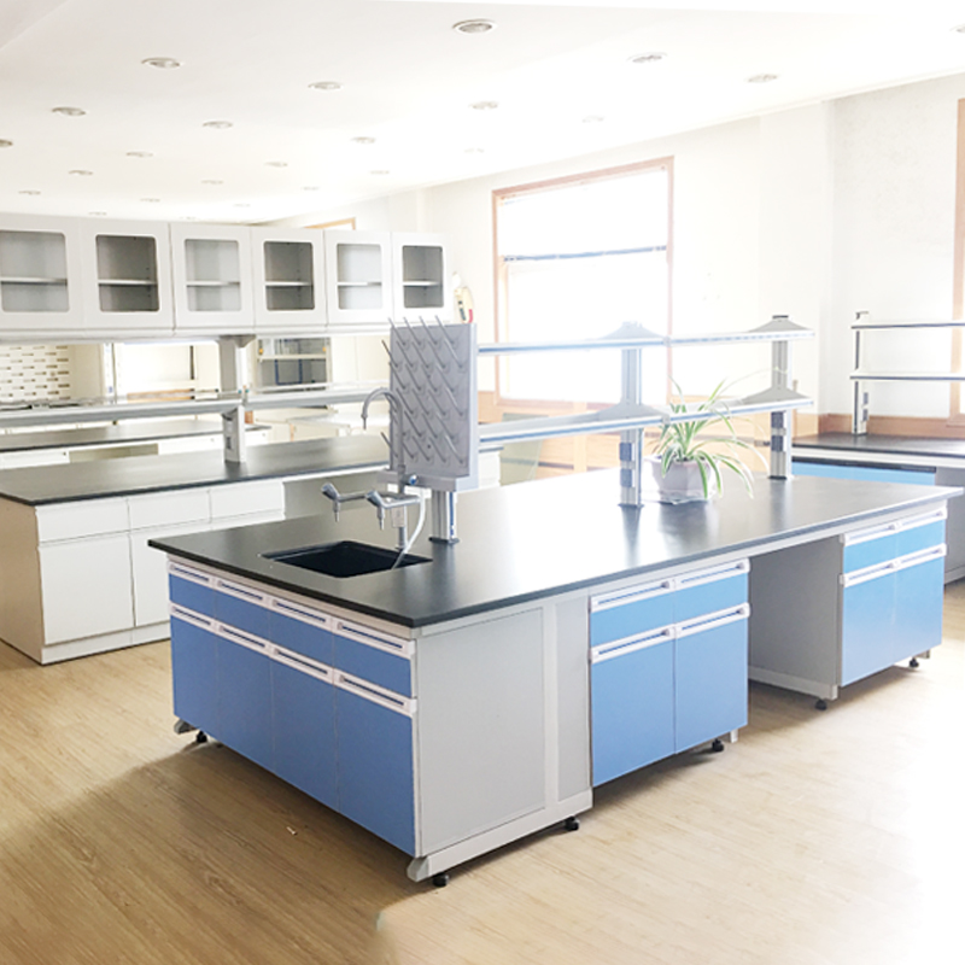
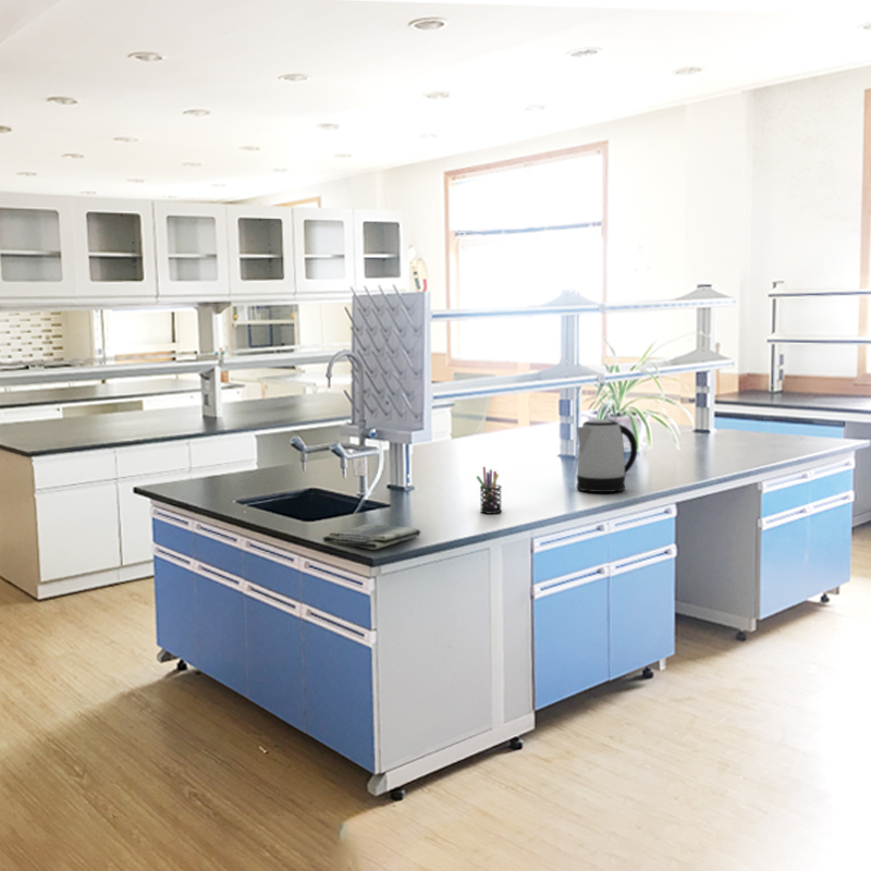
+ dish towel [321,523,422,551]
+ pen holder [475,466,503,515]
+ kettle [575,418,638,493]
